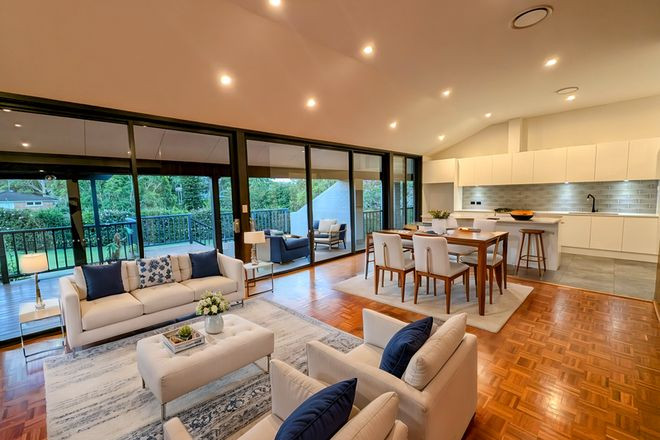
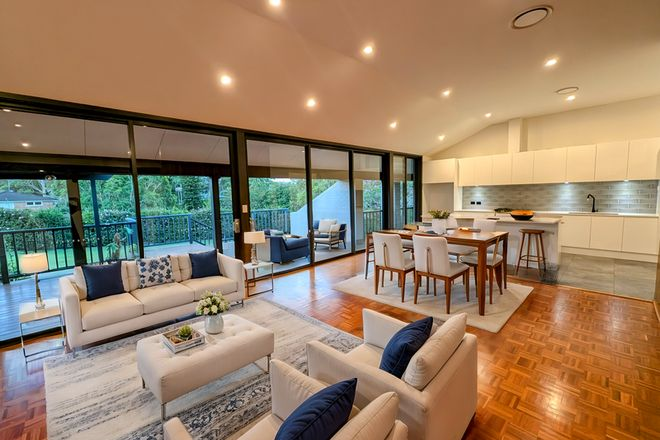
+ waste bin [537,261,561,285]
